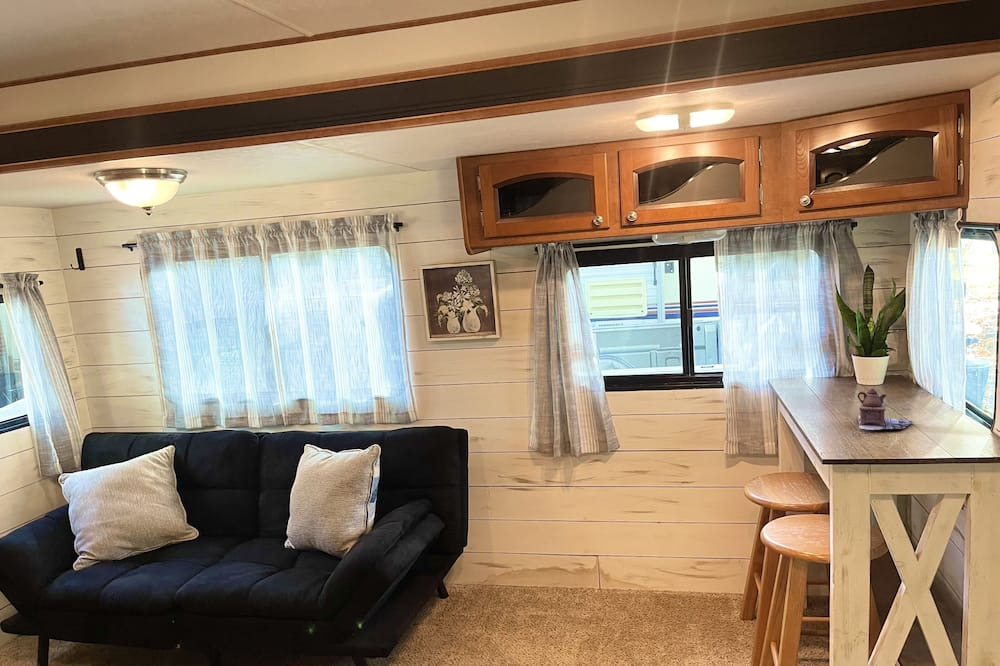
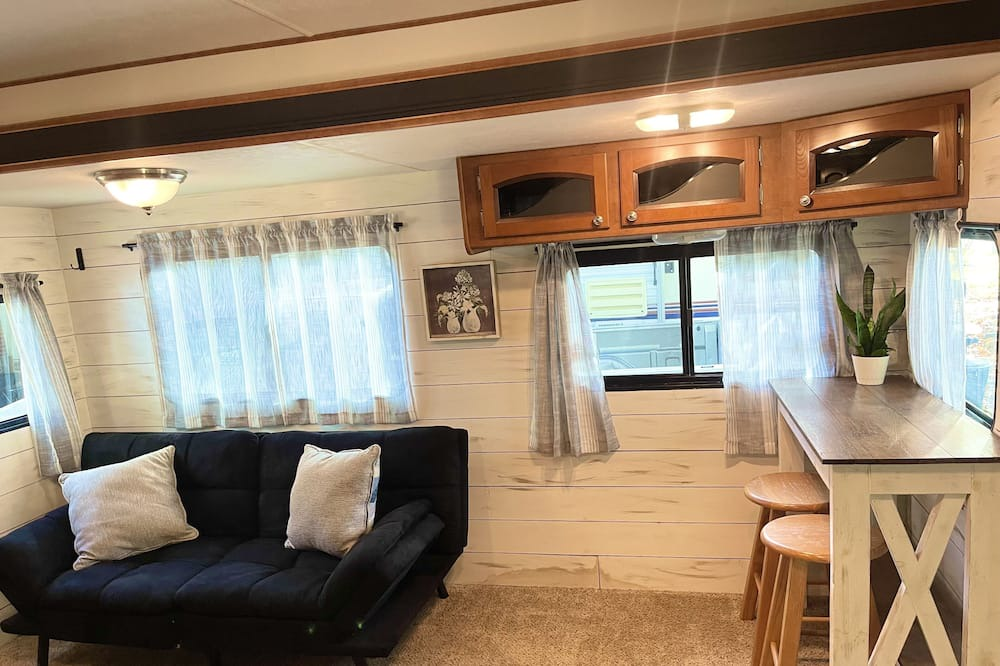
- teapot [856,388,914,431]
